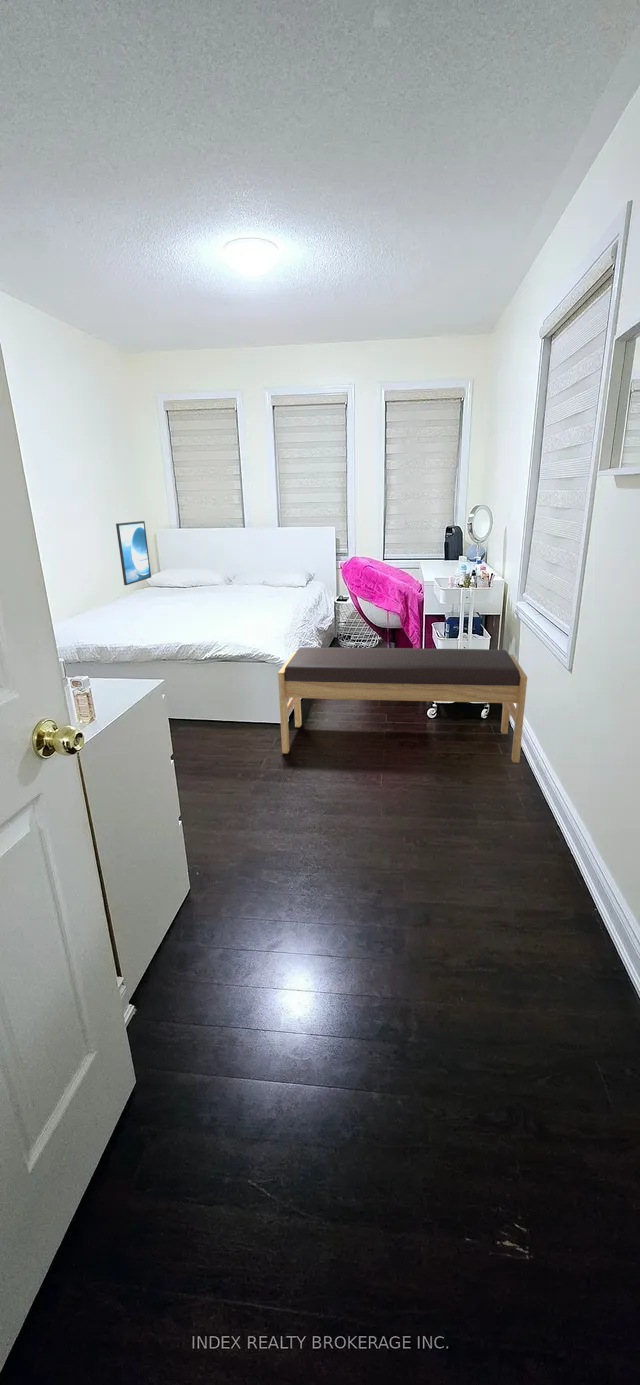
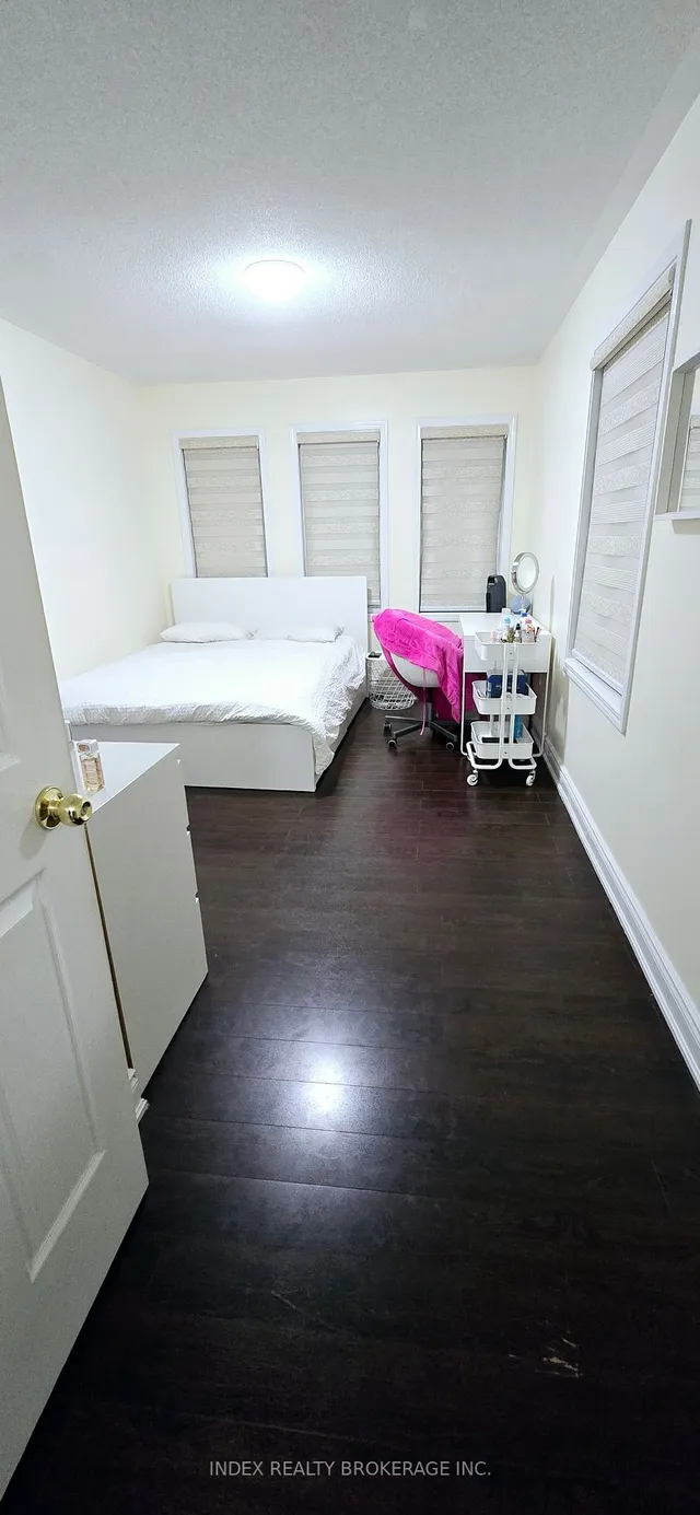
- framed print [115,520,152,586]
- bench [277,646,528,764]
